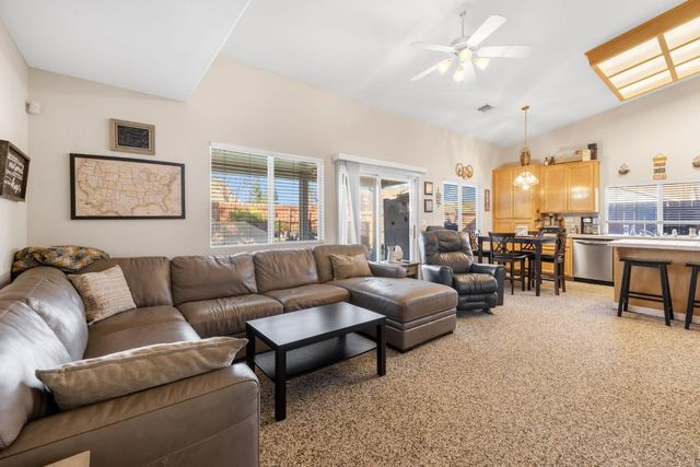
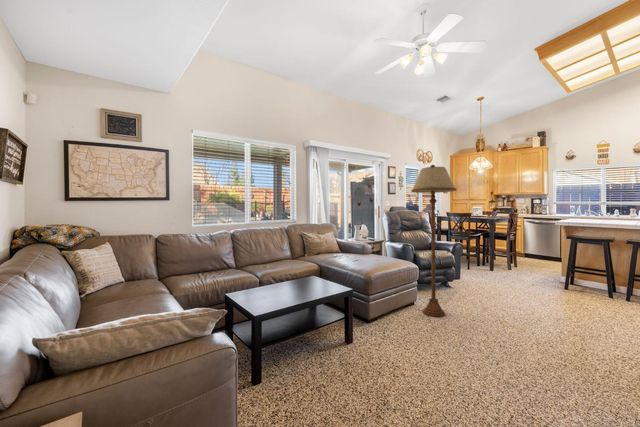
+ floor lamp [410,164,457,317]
